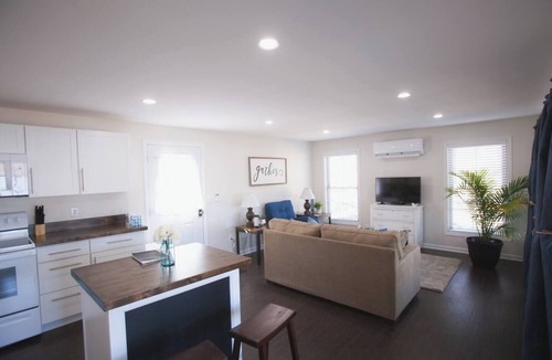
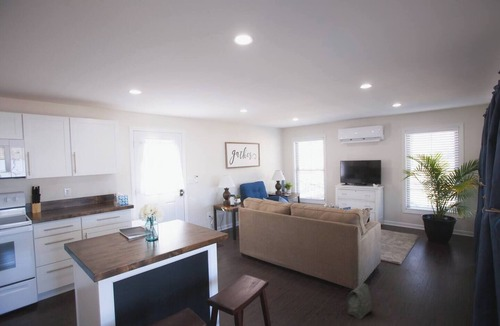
+ bag [346,282,373,320]
